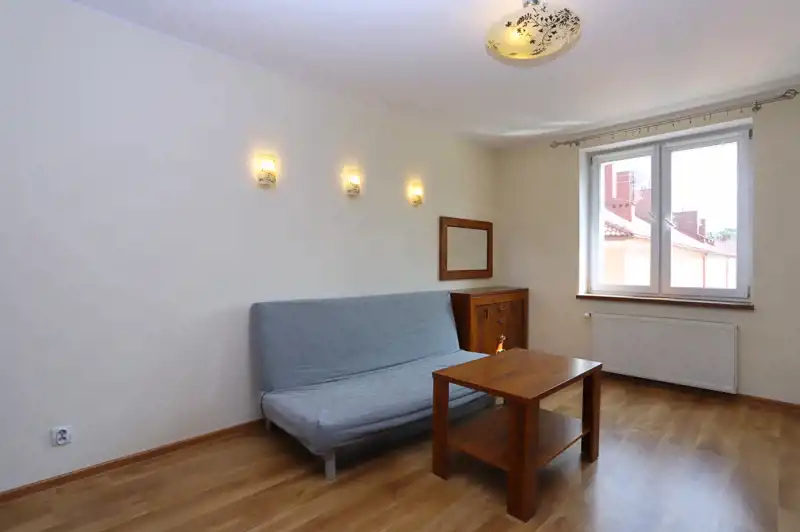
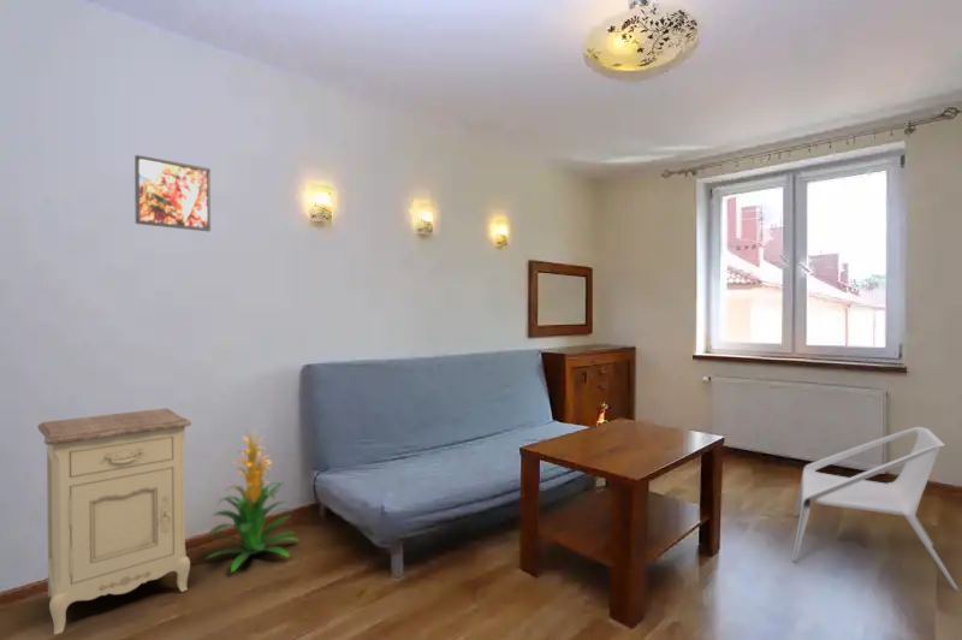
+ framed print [133,154,212,232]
+ nightstand [36,407,192,636]
+ armchair [791,426,960,591]
+ indoor plant [204,427,299,574]
